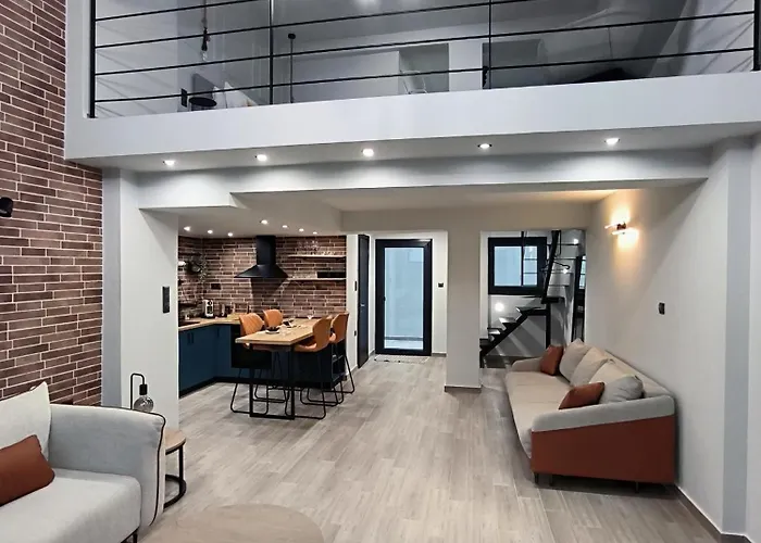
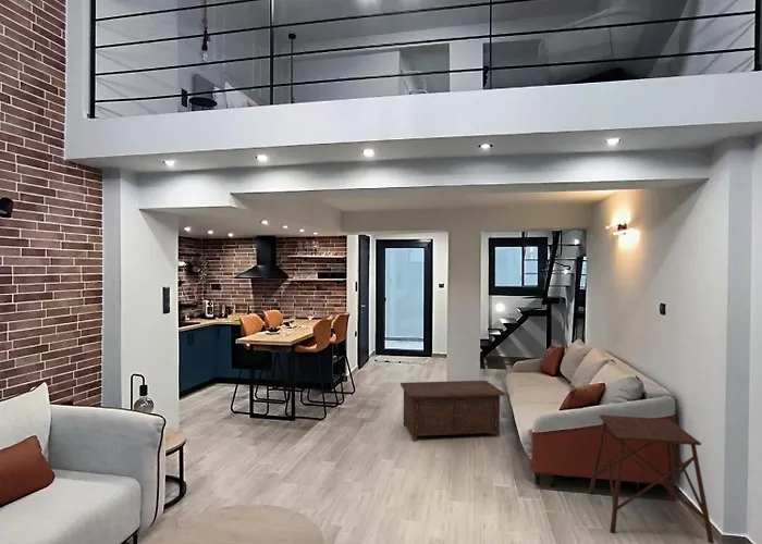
+ cabinet [400,380,506,442]
+ side table [588,413,715,544]
